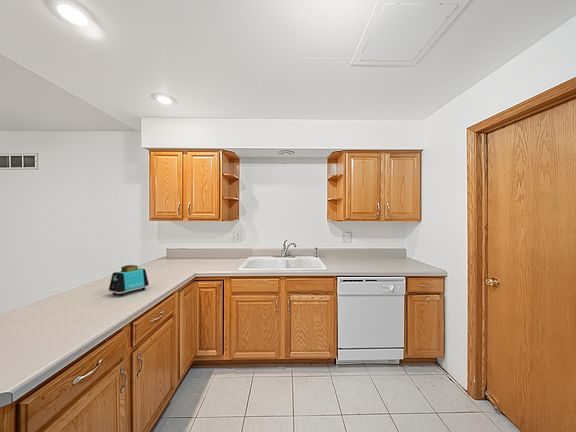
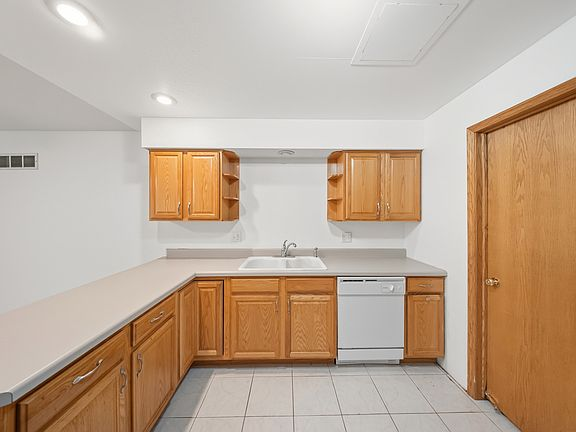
- toaster [108,264,150,297]
